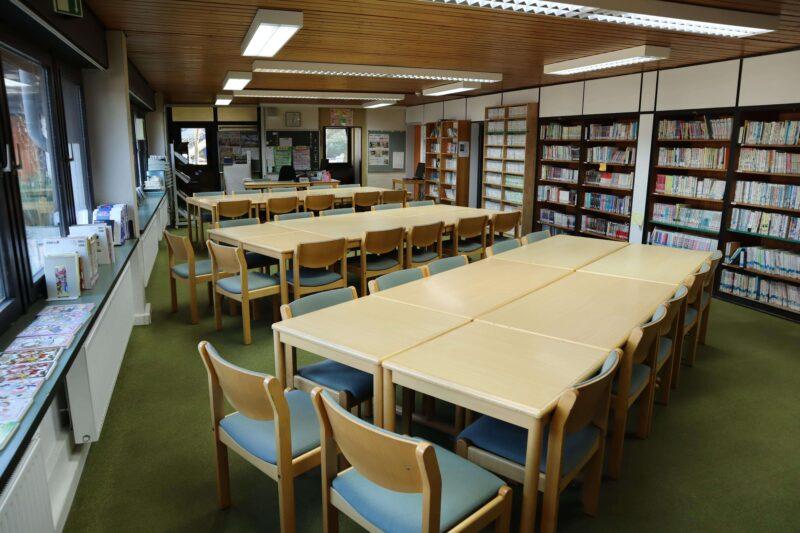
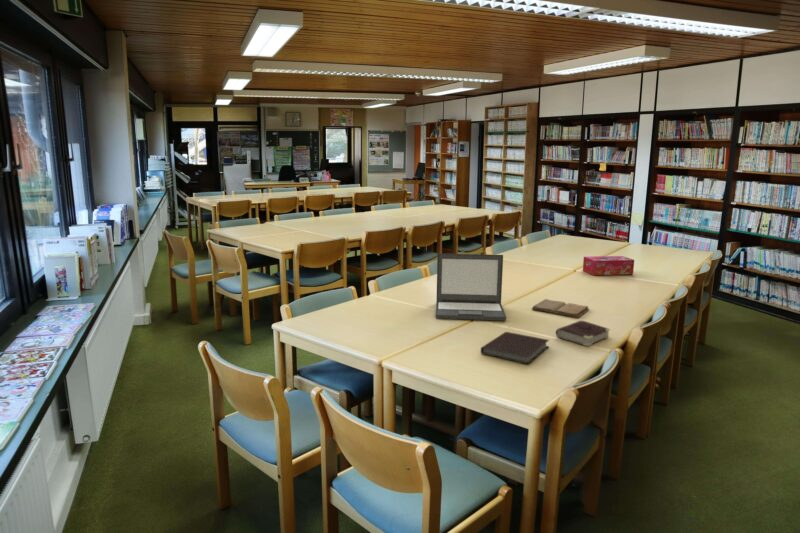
+ book [555,320,611,347]
+ book [531,298,590,318]
+ tissue box [582,255,635,276]
+ laptop [435,253,507,321]
+ notebook [480,331,550,365]
